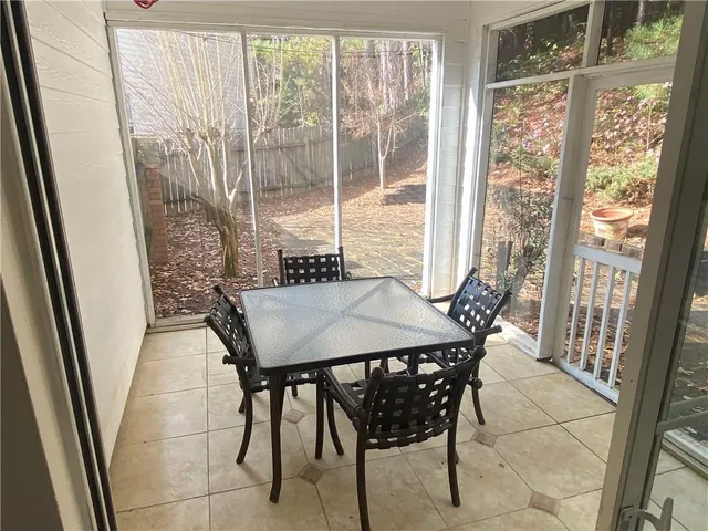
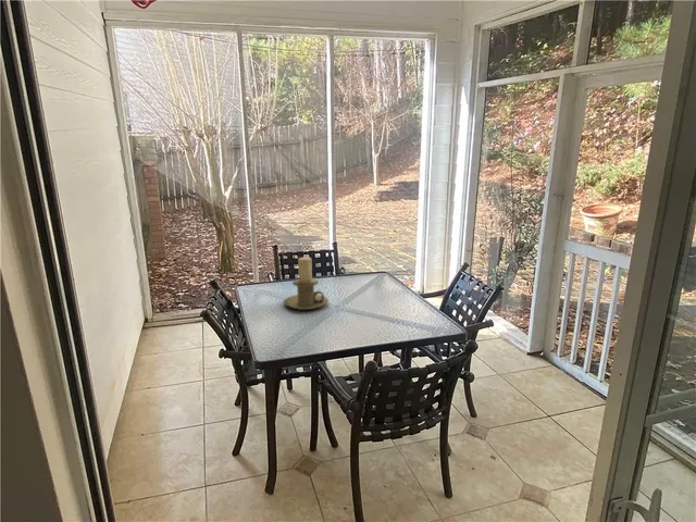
+ candle holder [283,257,330,311]
